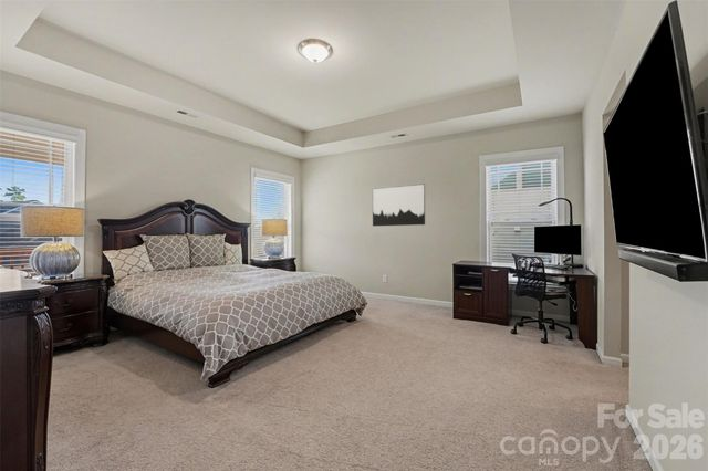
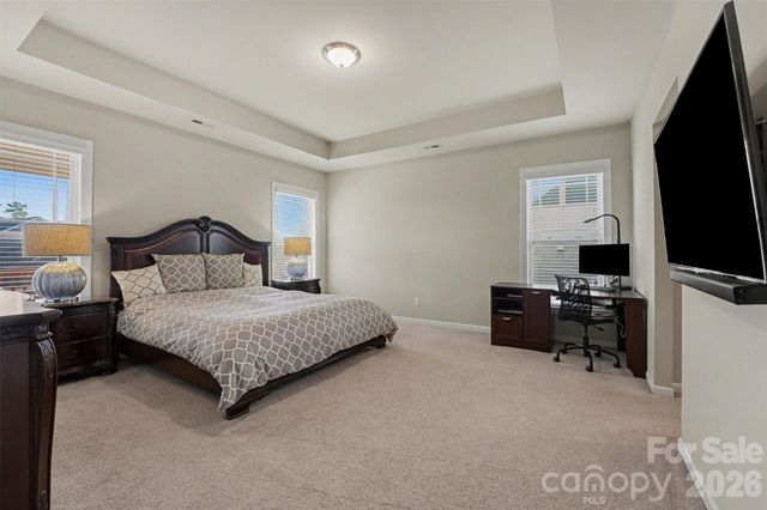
- wall art [372,182,426,227]
